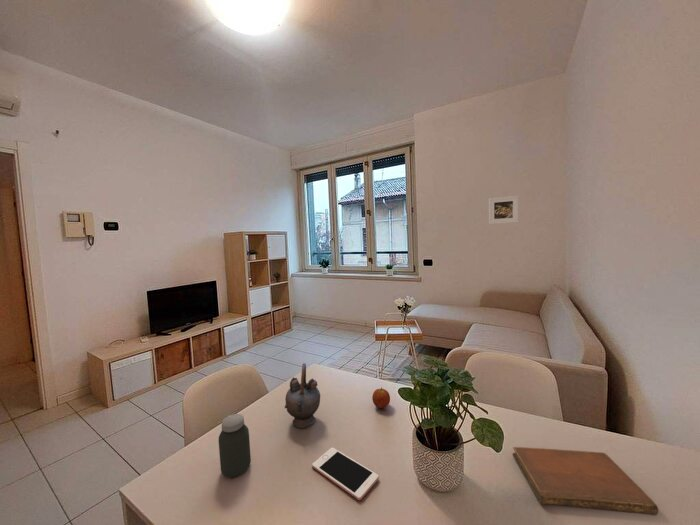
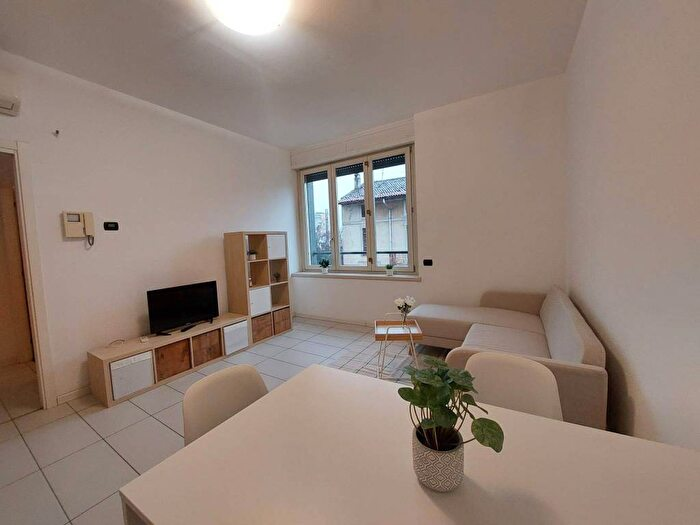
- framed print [488,195,519,225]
- cell phone [311,447,379,501]
- jar [218,413,252,479]
- fruit [371,386,391,409]
- teapot [284,362,321,429]
- notebook [512,446,659,516]
